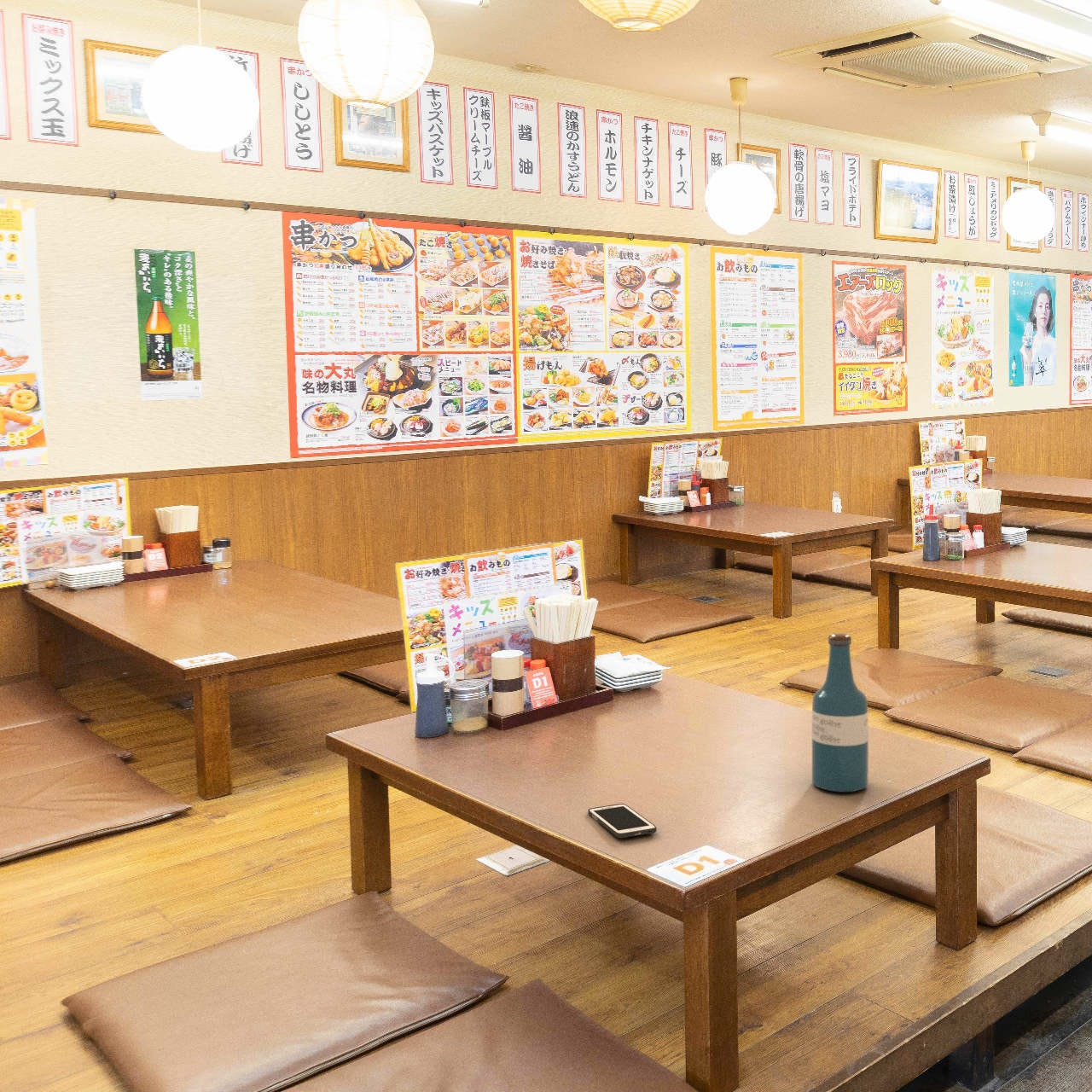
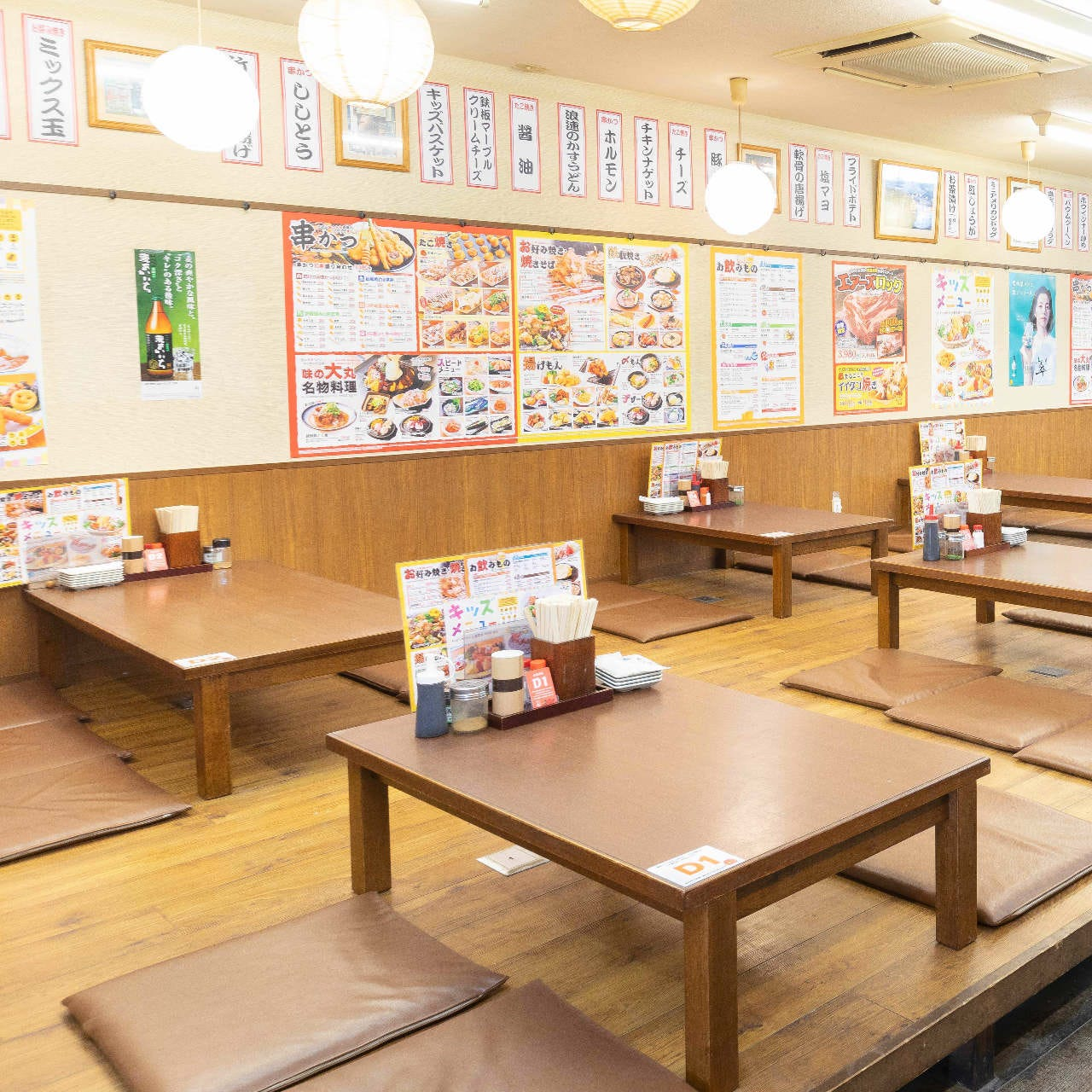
- cell phone [587,803,658,839]
- beer bottle [811,632,869,793]
